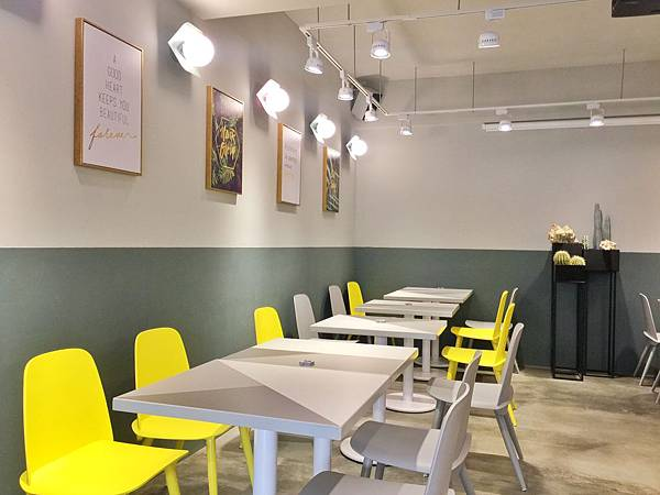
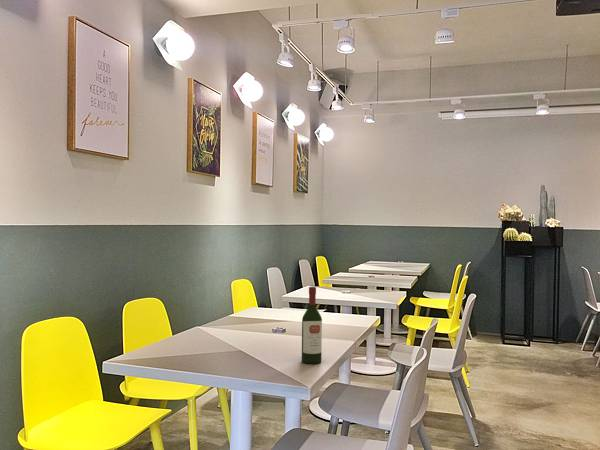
+ wine bottle [301,286,323,365]
